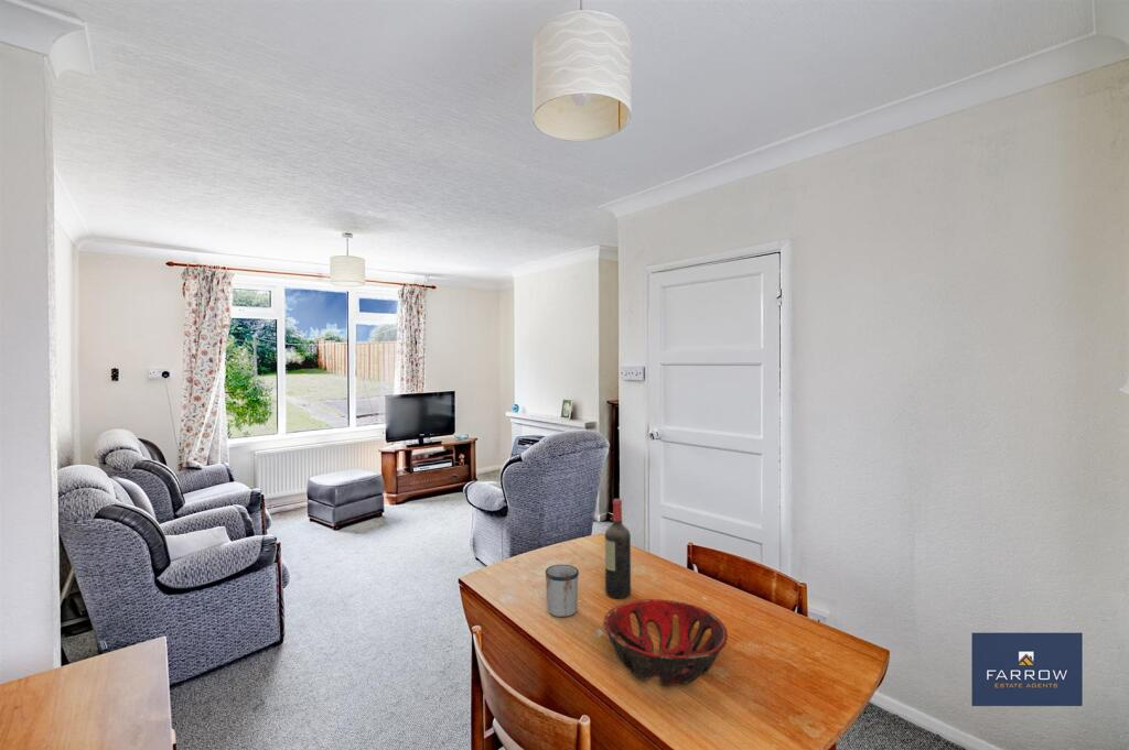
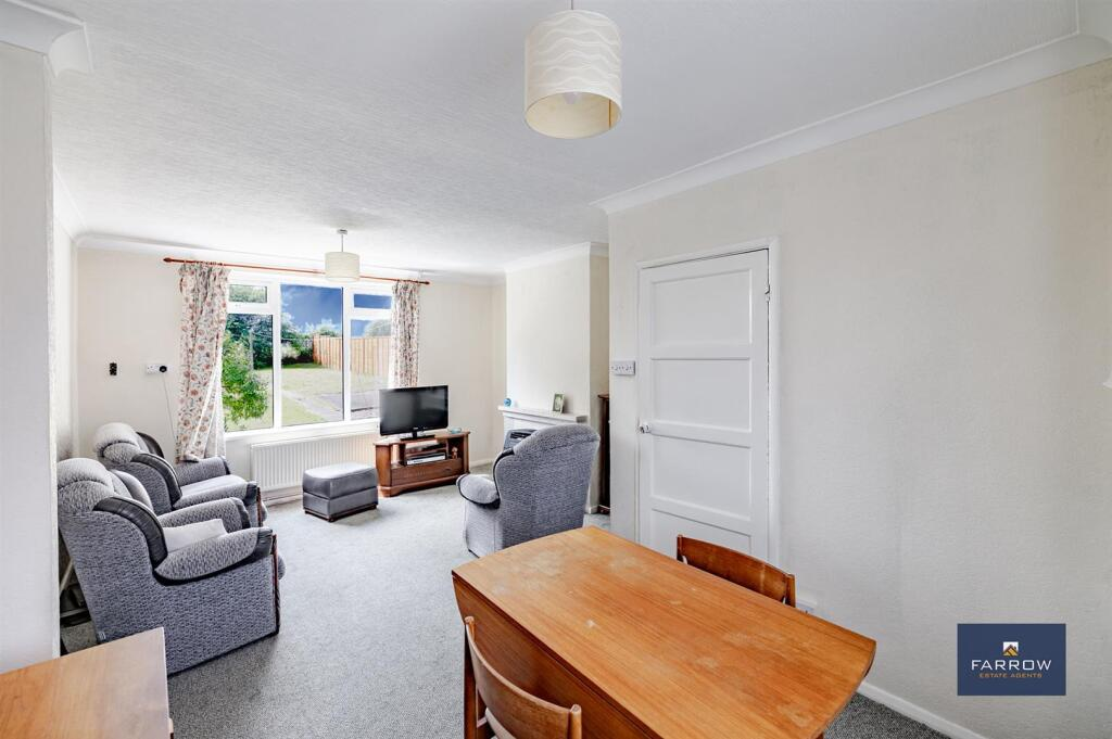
- decorative bowl [602,598,729,686]
- wine bottle [604,498,632,599]
- mug [545,564,580,618]
